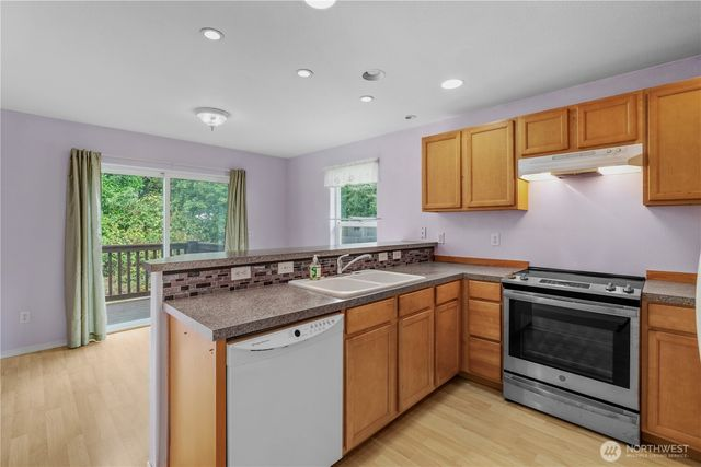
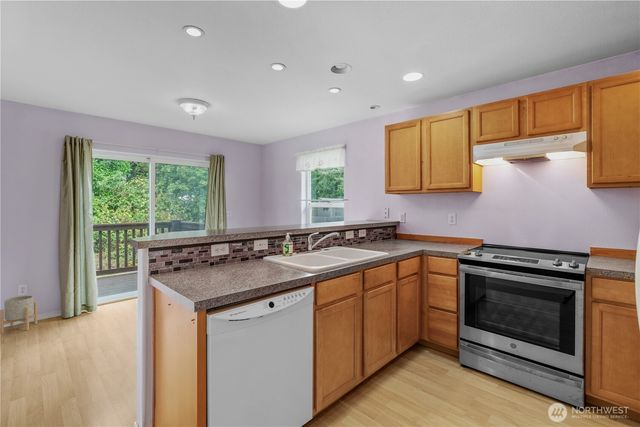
+ planter [0,295,38,334]
